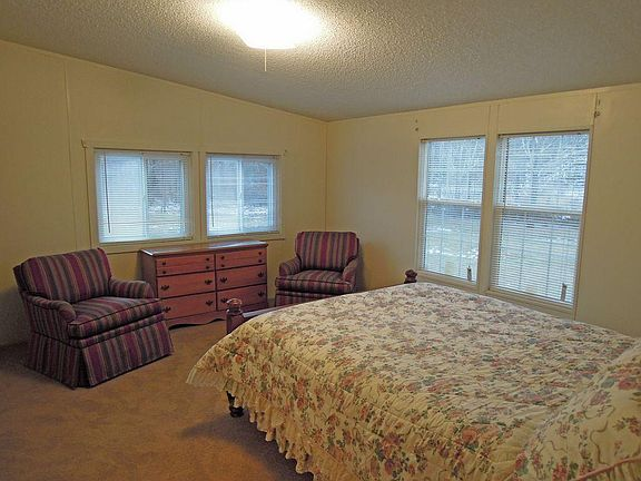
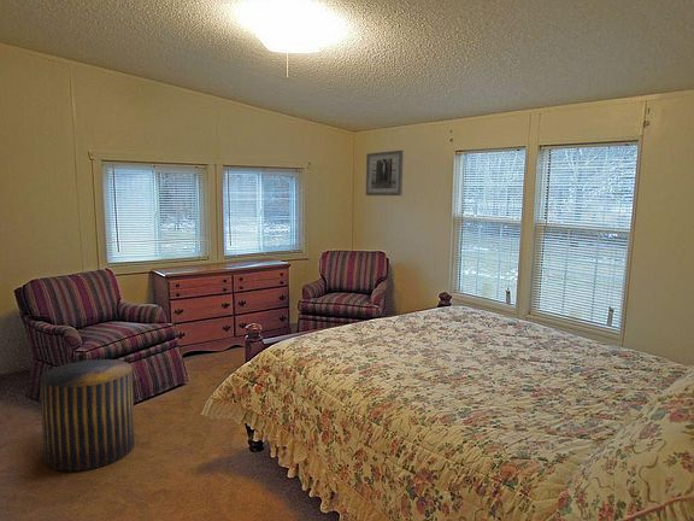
+ stool [39,358,136,473]
+ wall art [365,150,405,197]
